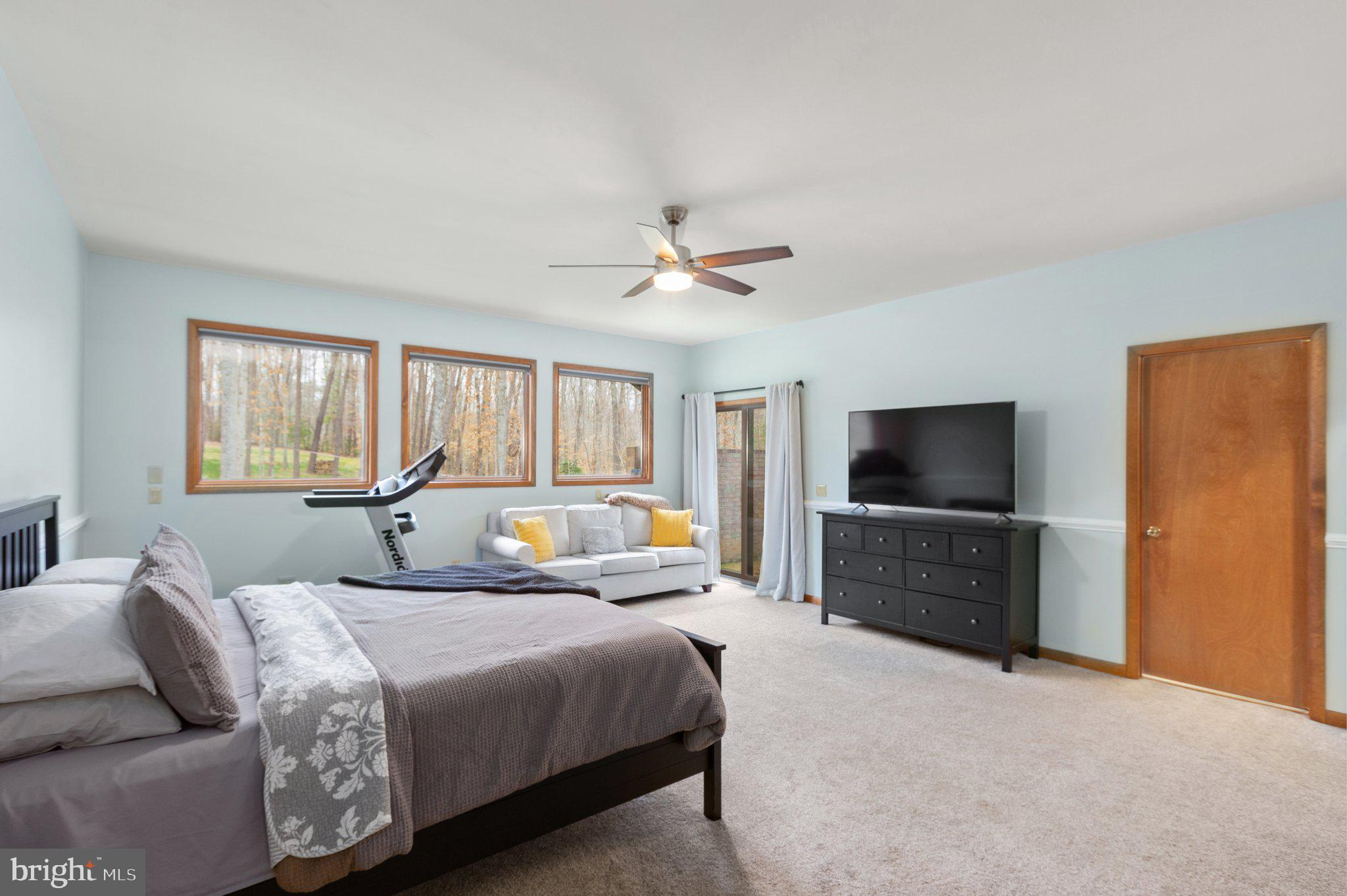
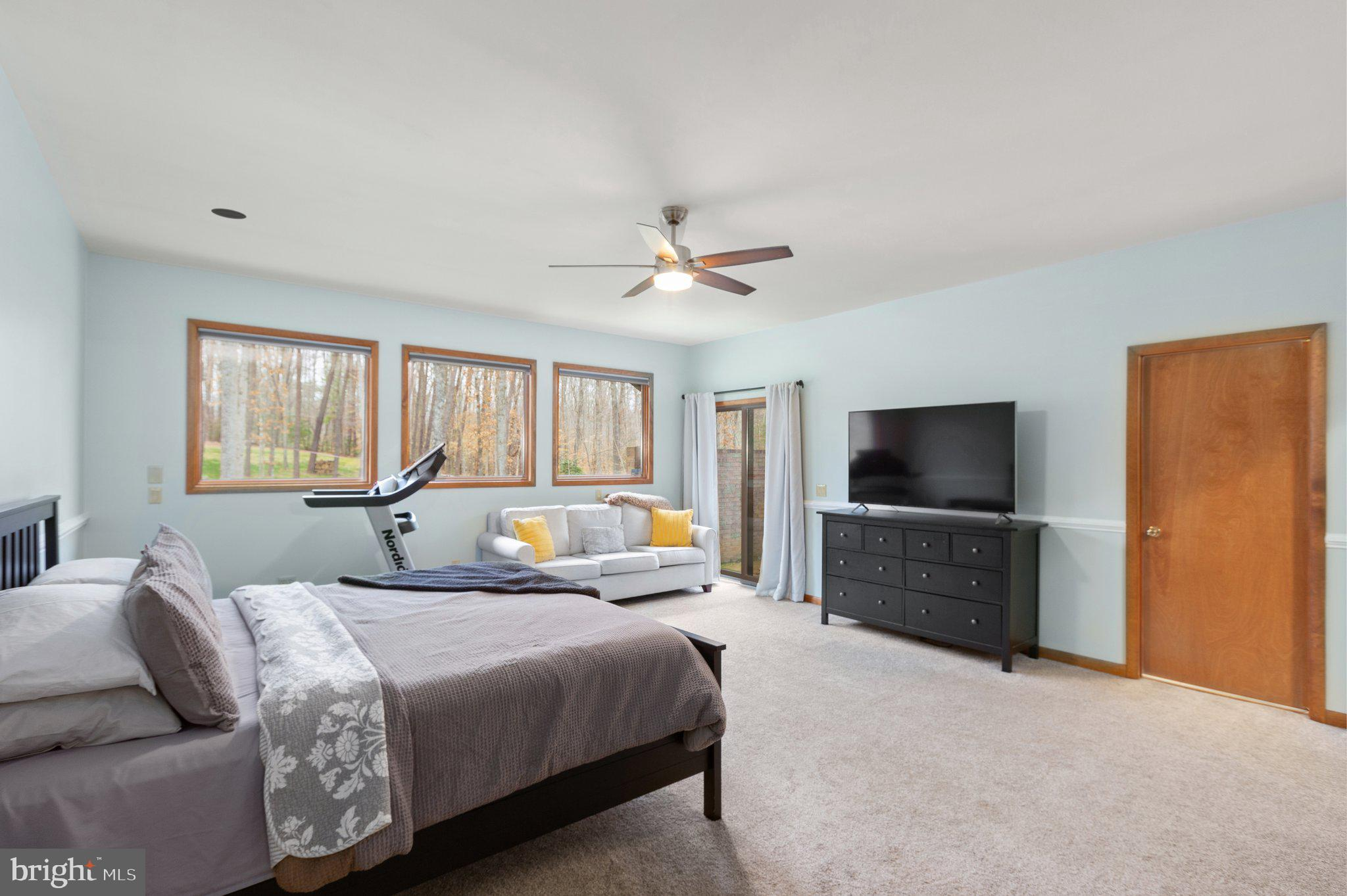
+ recessed light [210,208,247,220]
